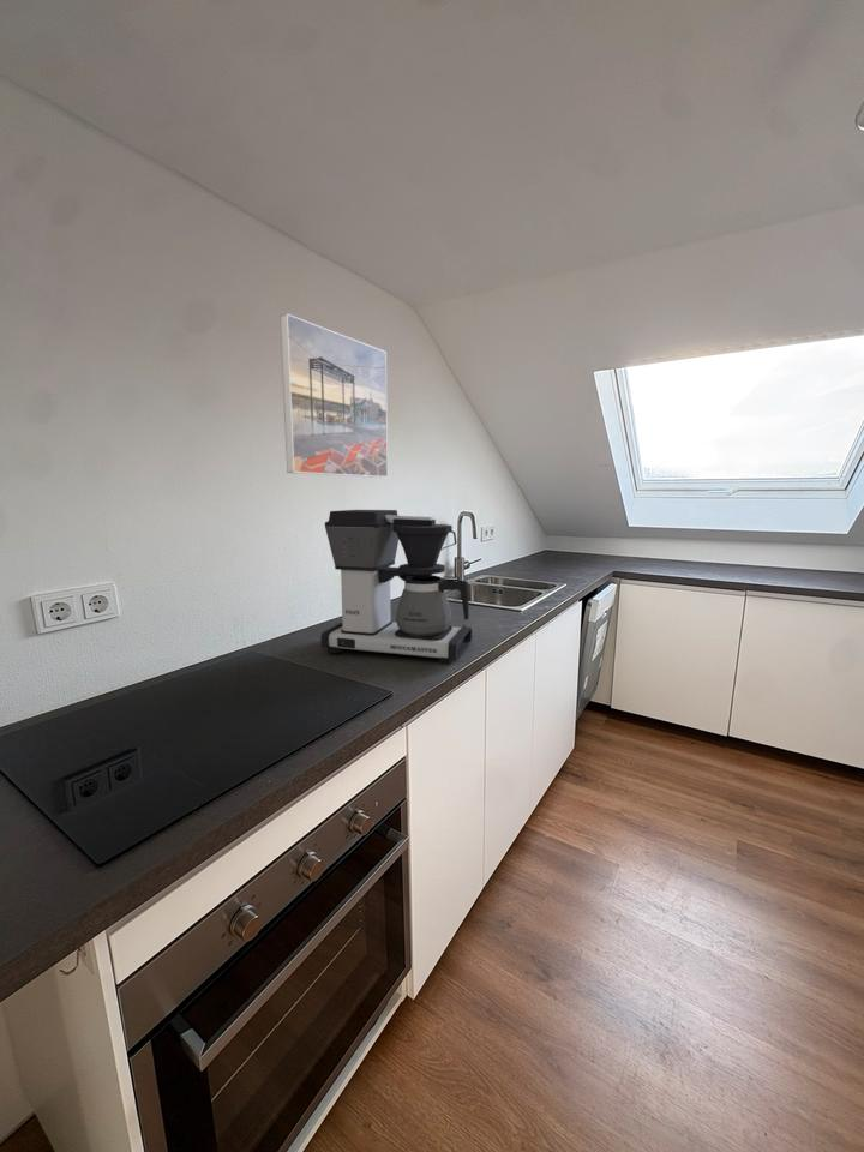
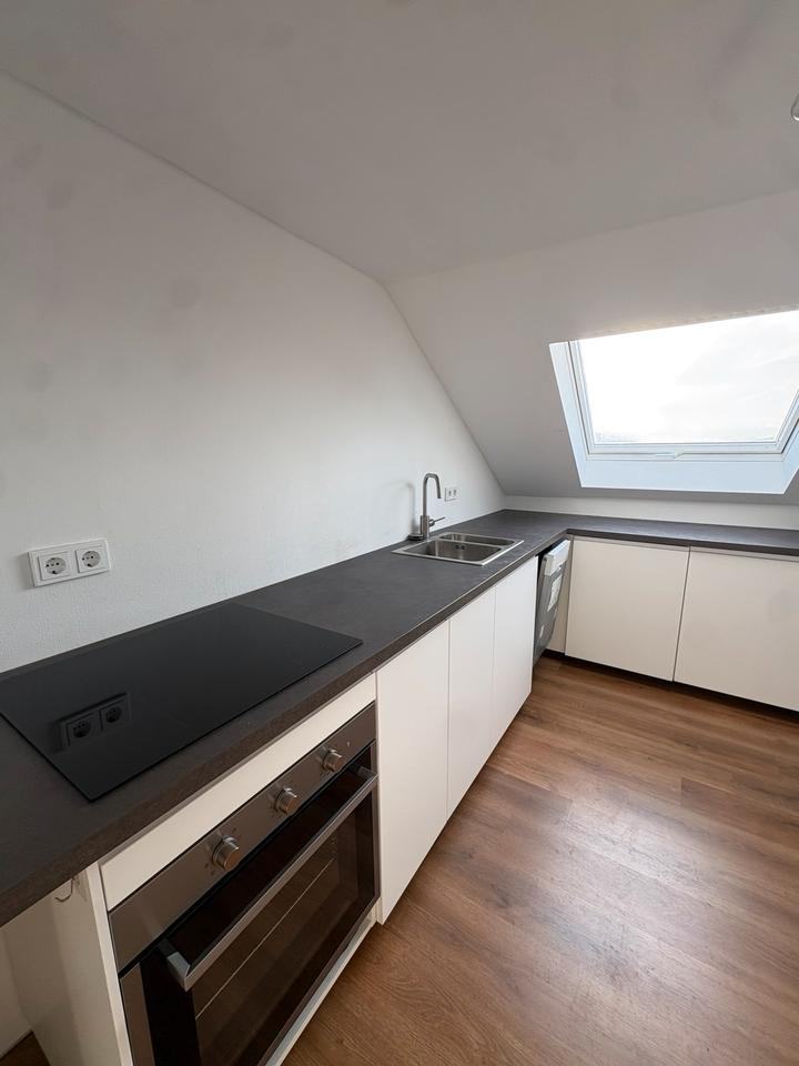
- coffee maker [319,509,473,666]
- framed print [278,312,389,479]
